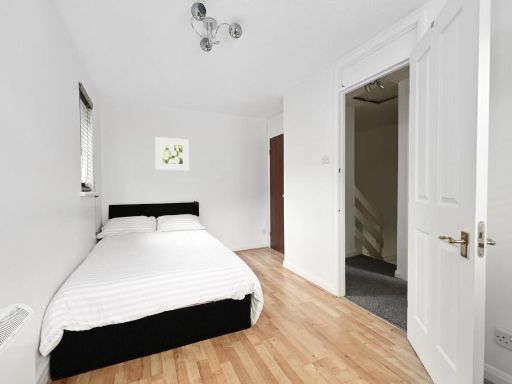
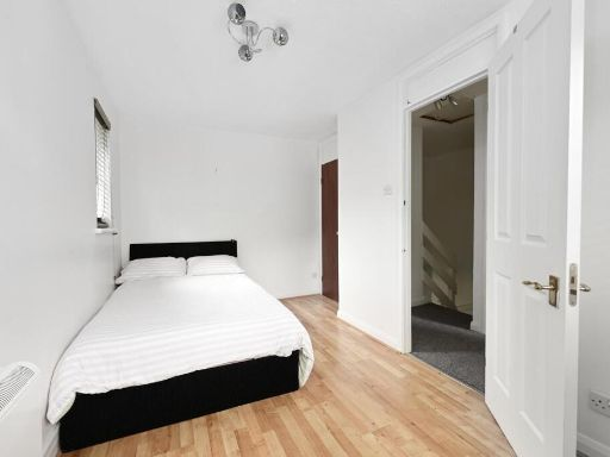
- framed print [154,136,190,171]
